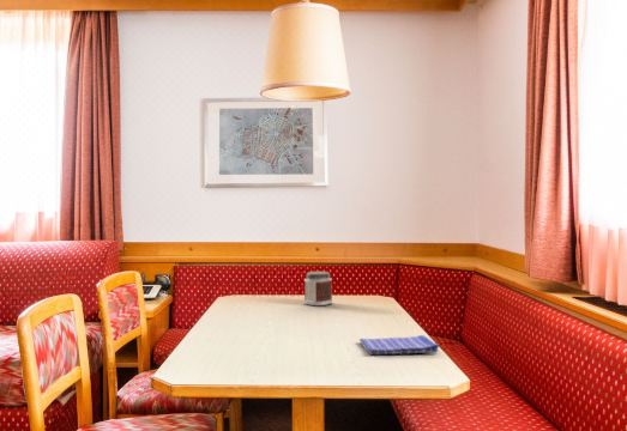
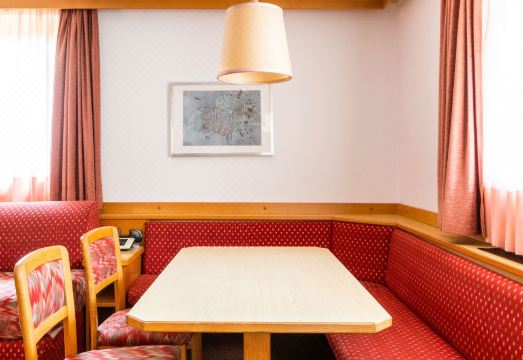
- dish towel [358,334,440,357]
- jar [303,271,333,306]
